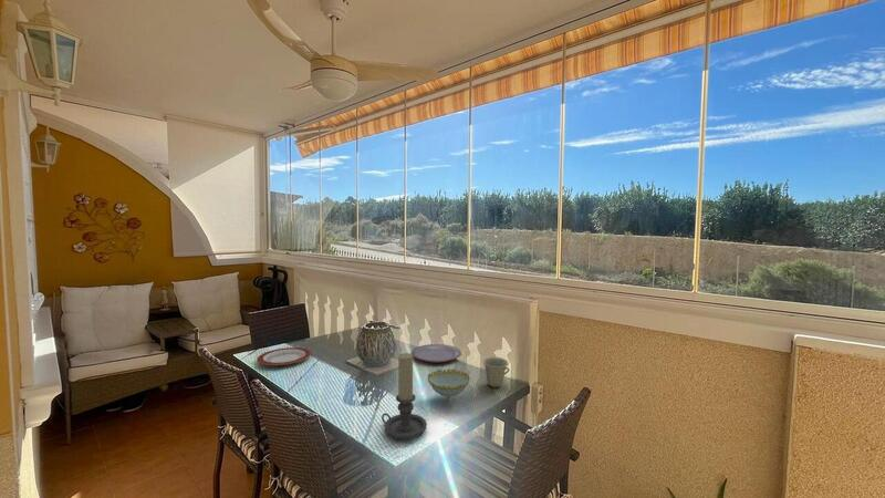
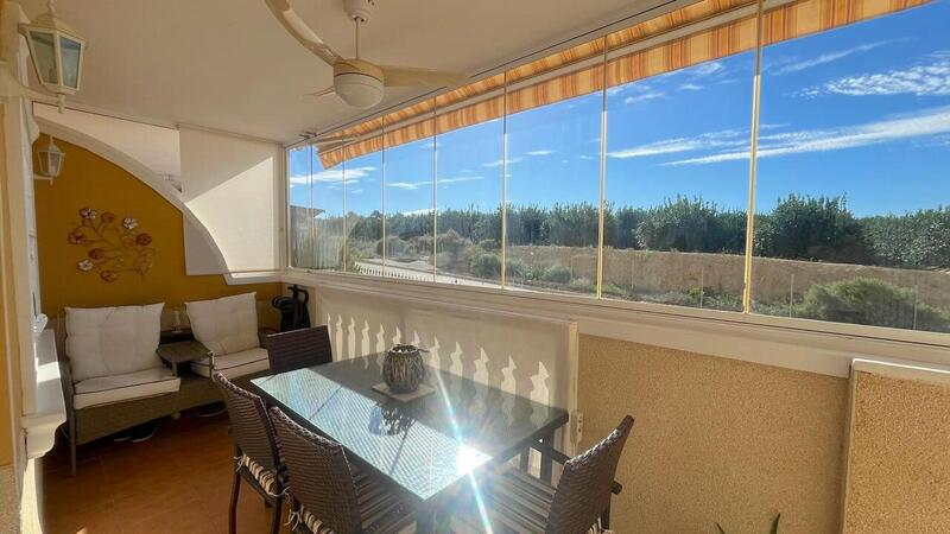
- decorative bowl [427,367,471,401]
- candle holder [381,352,428,440]
- plate [410,343,462,363]
- plate [256,346,312,366]
- cup [482,356,510,388]
